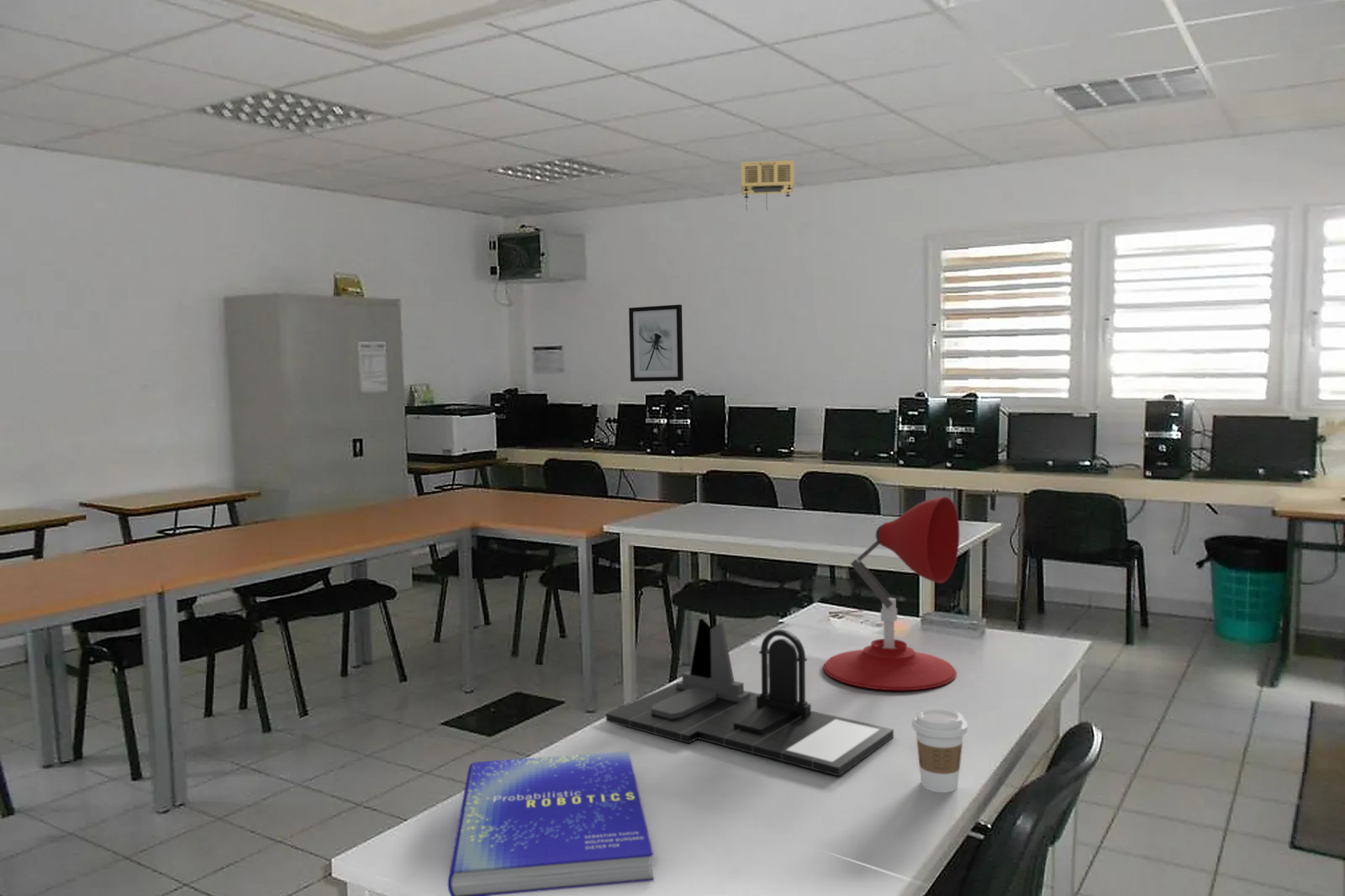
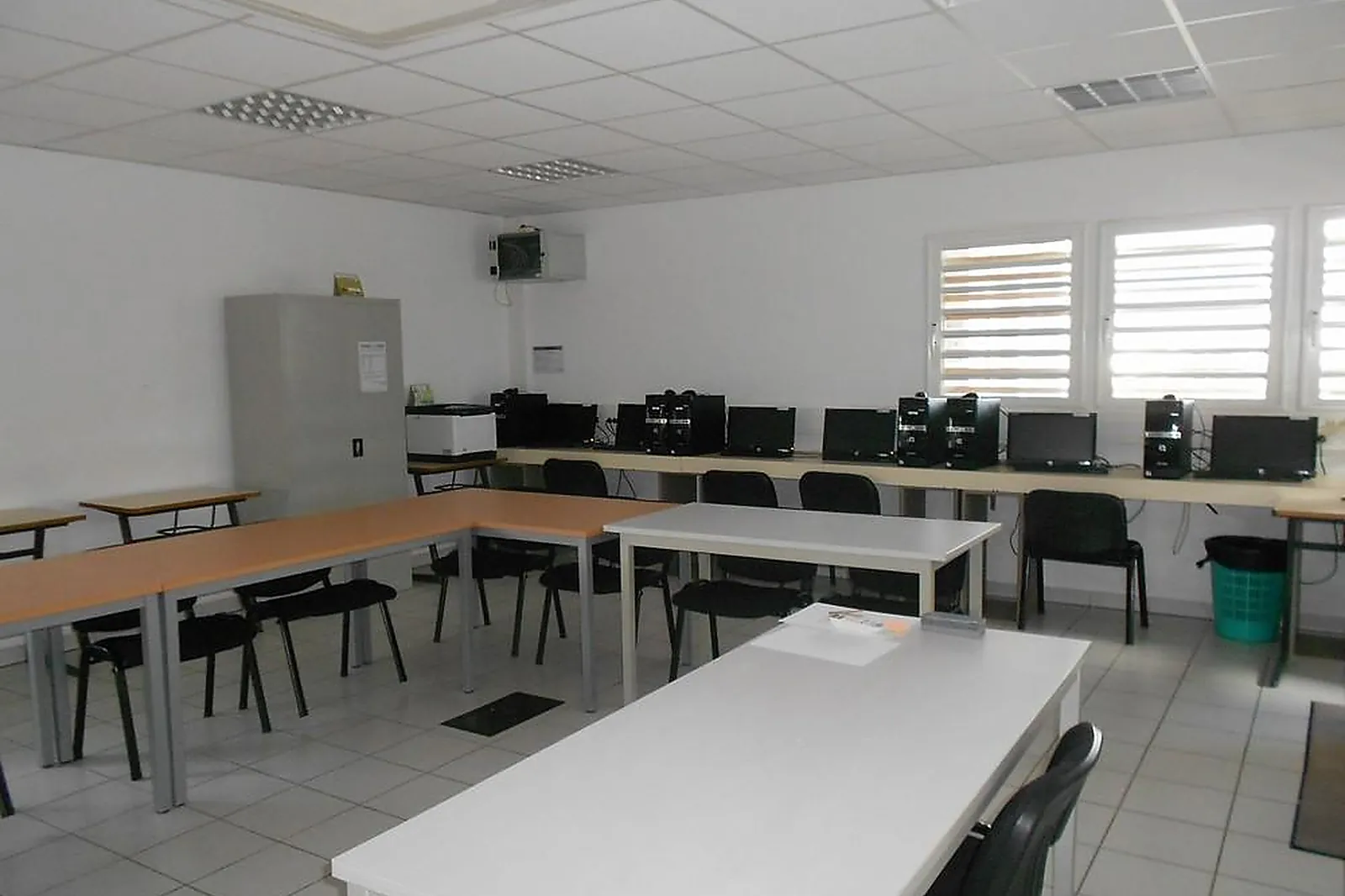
- coffee cup [911,708,968,793]
- desk organizer [605,618,894,777]
- projector [741,160,795,212]
- wall art [628,303,684,382]
- book [447,751,655,896]
- desk lamp [822,496,960,691]
